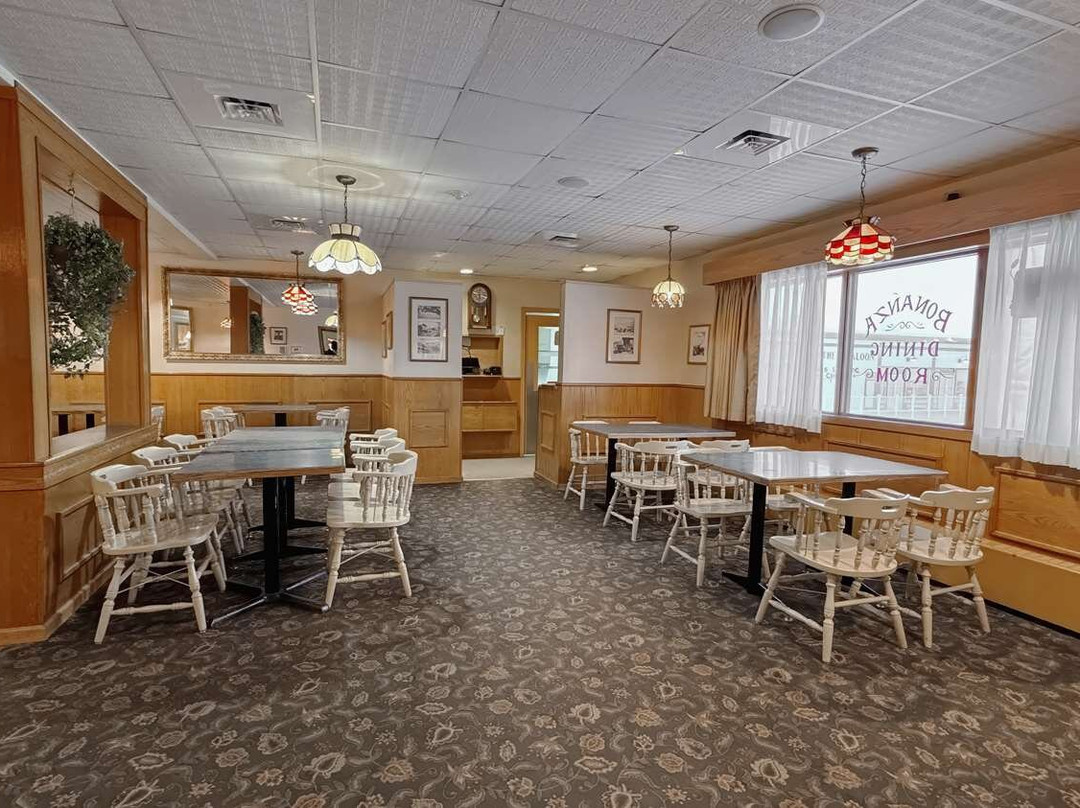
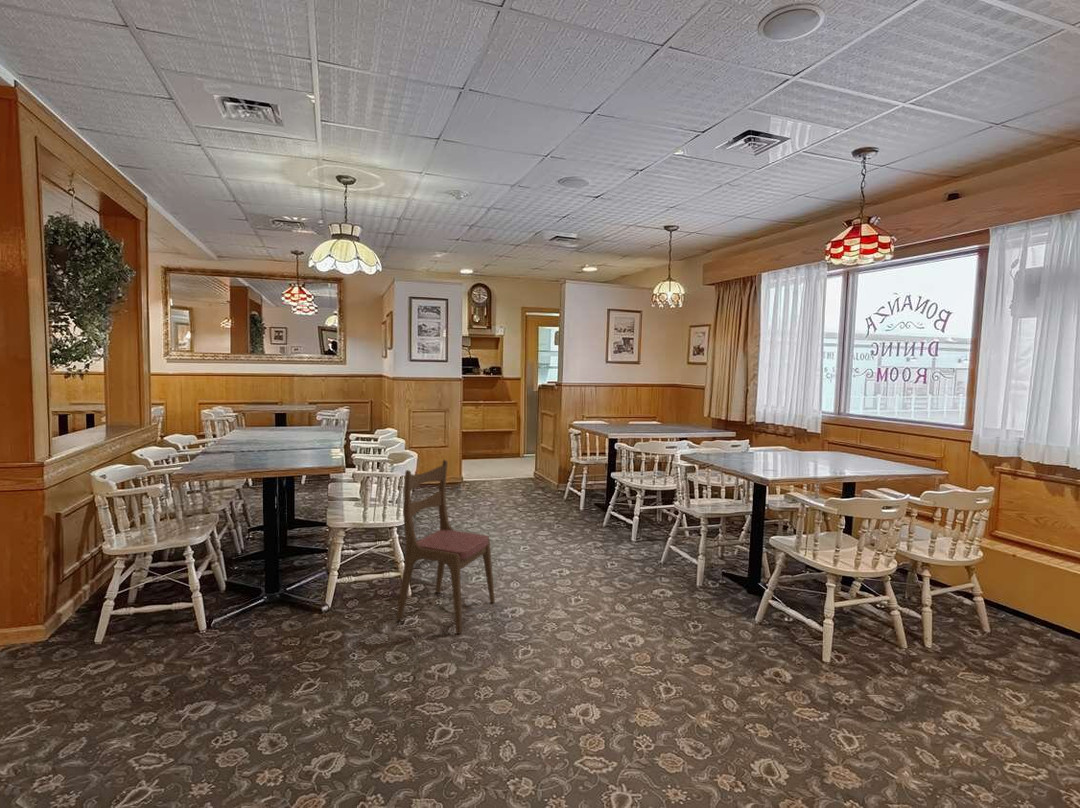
+ dining chair [395,459,496,635]
